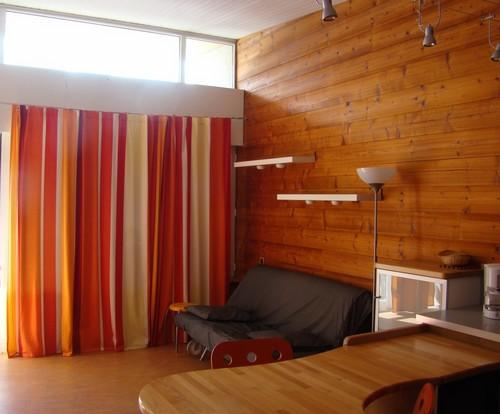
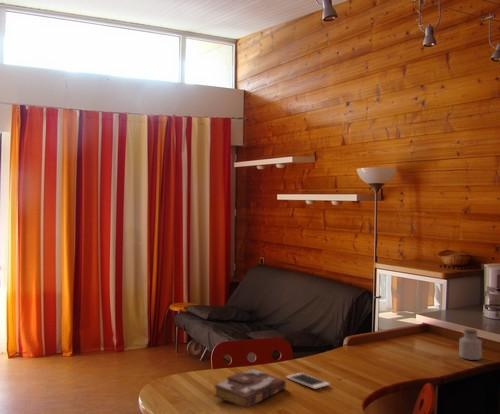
+ cell phone [285,372,331,390]
+ jar [458,328,483,361]
+ book [213,368,287,409]
